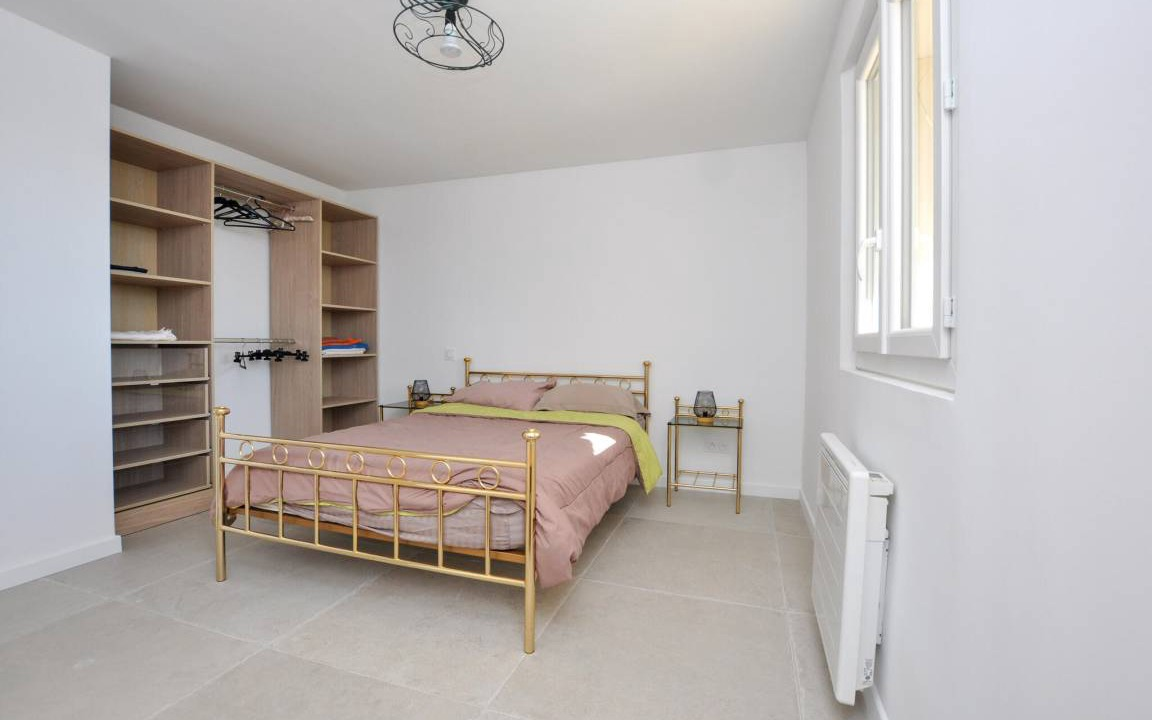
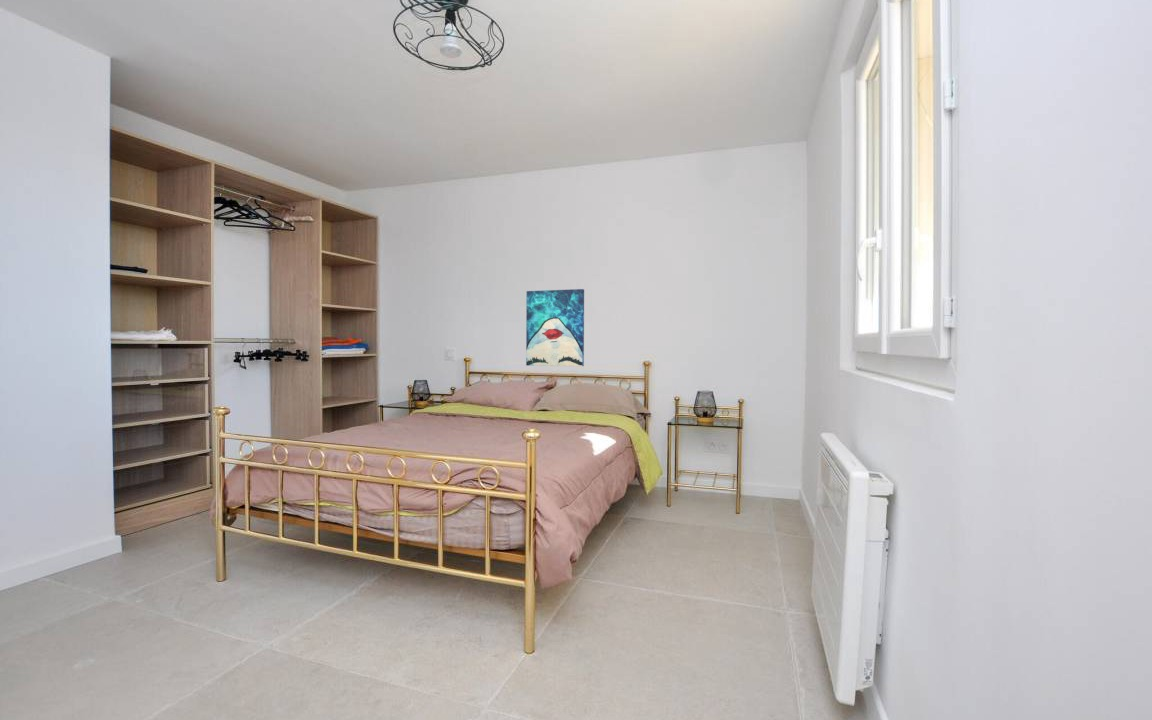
+ wall art [525,288,585,367]
